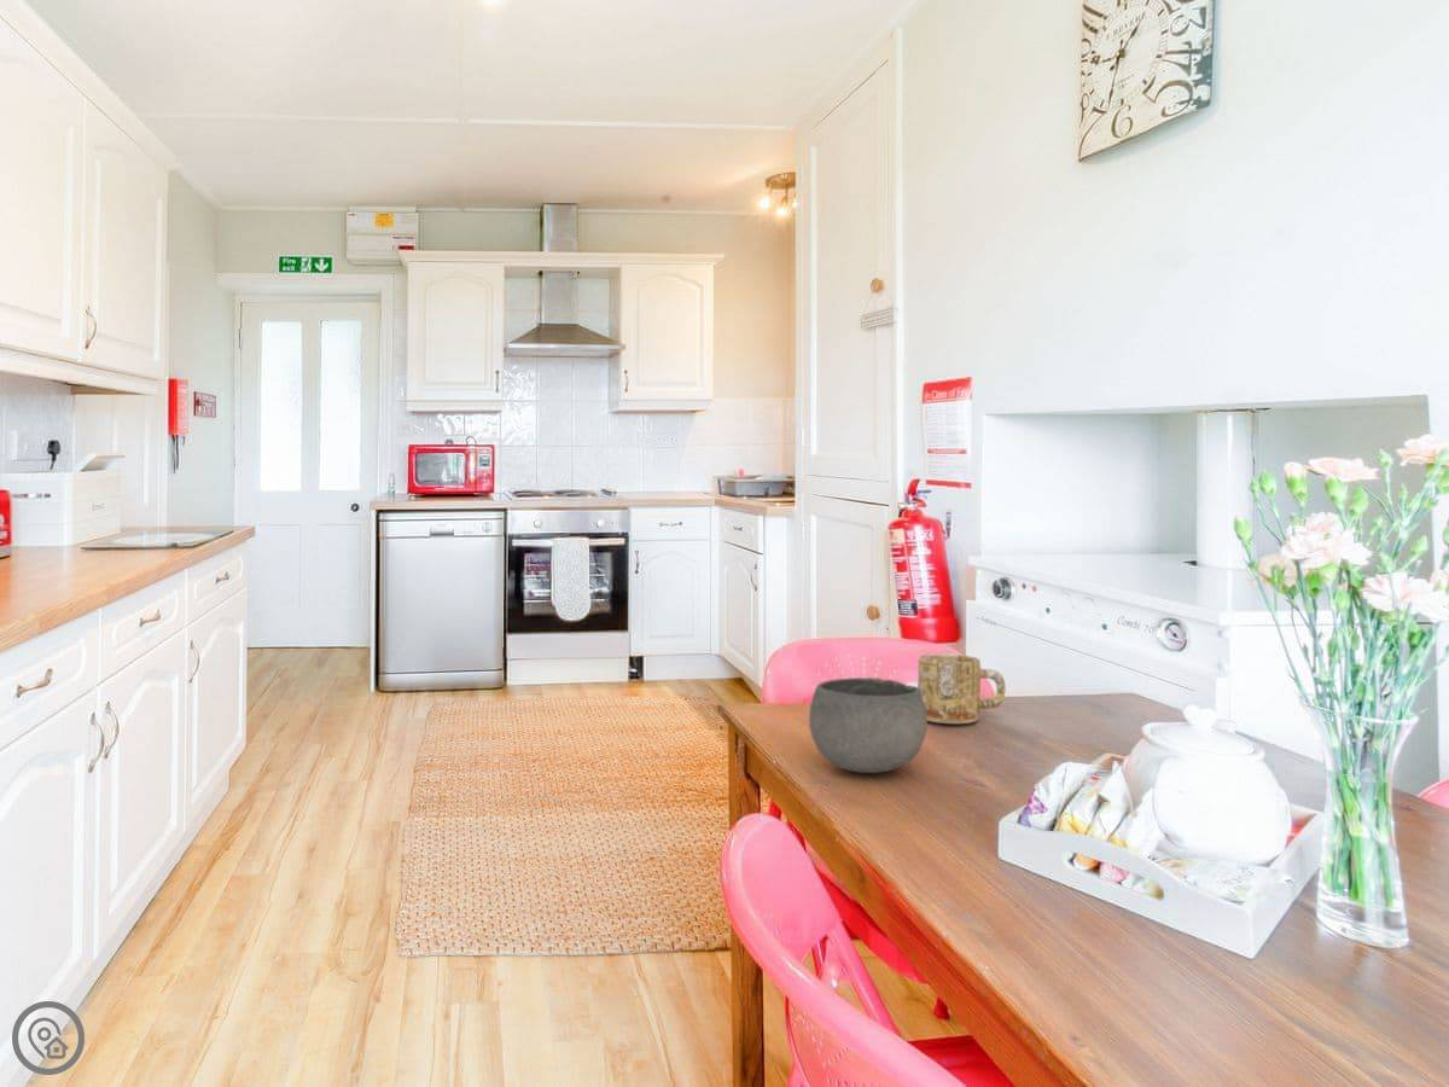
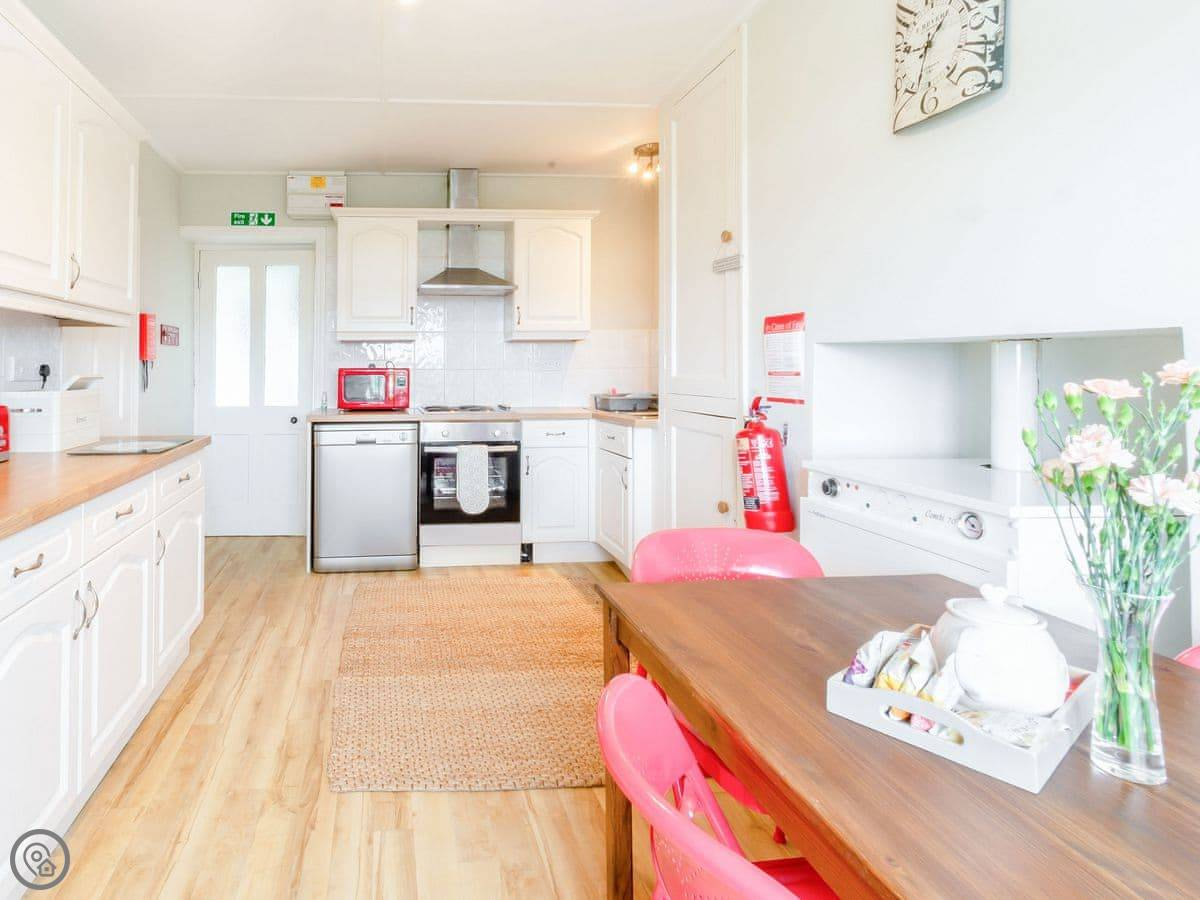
- mug [916,652,1006,725]
- bowl [808,676,929,774]
